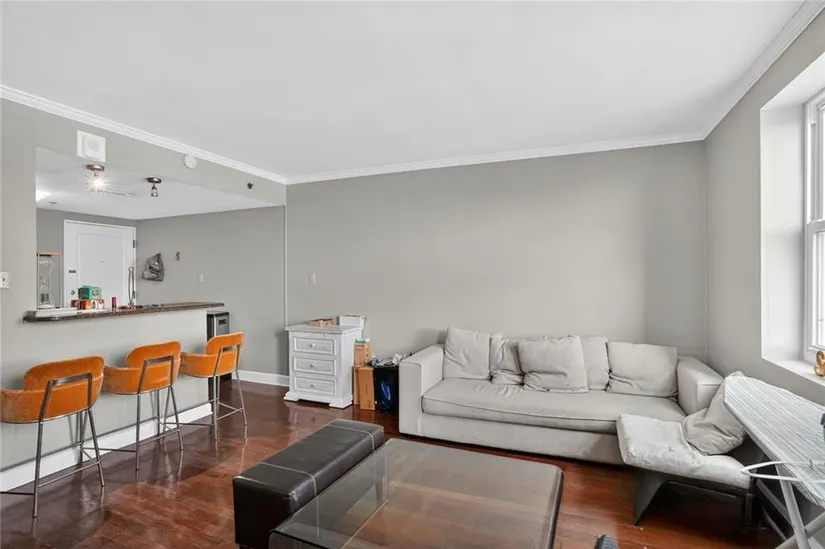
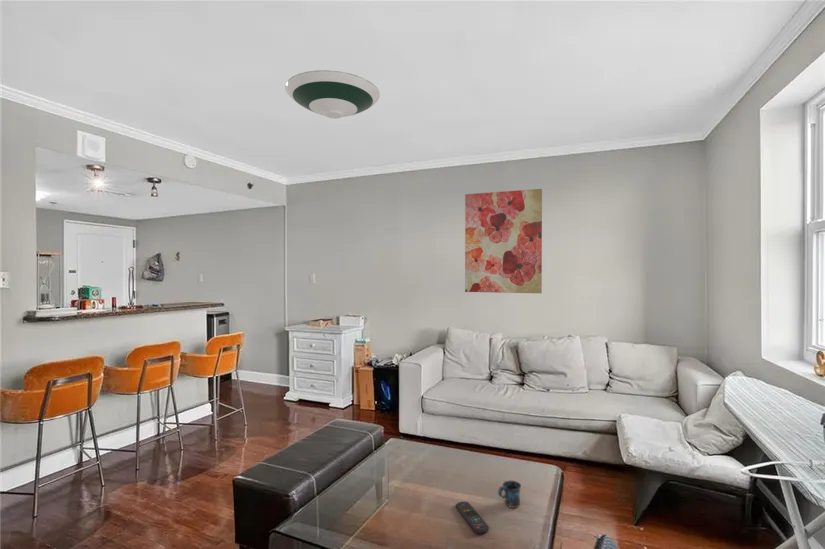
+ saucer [284,69,381,120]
+ wall art [464,188,543,294]
+ mug [497,480,522,509]
+ remote control [455,501,490,534]
